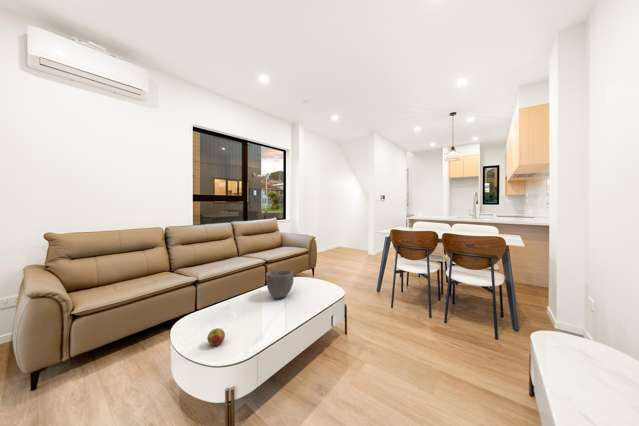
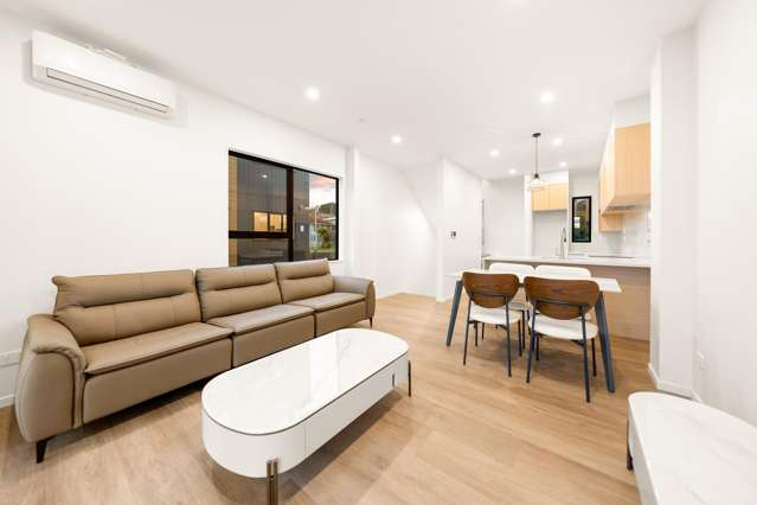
- bowl [265,269,294,299]
- apple [206,327,226,346]
